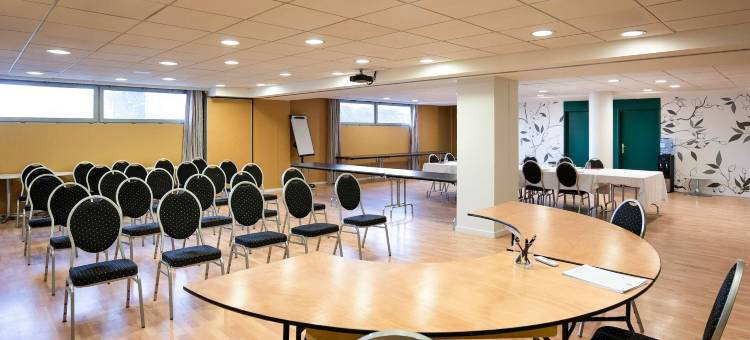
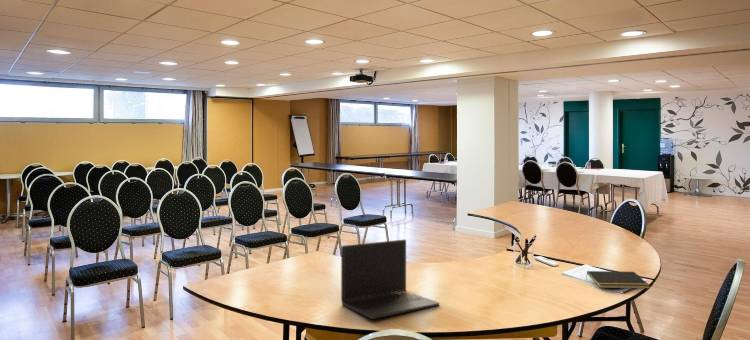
+ laptop [340,239,440,320]
+ notepad [585,270,651,290]
